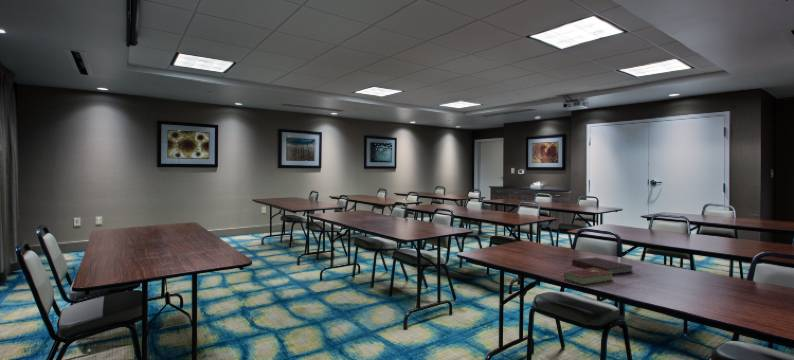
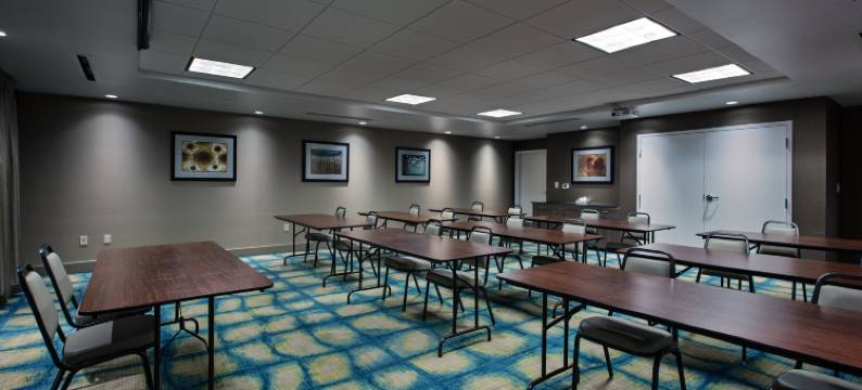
- notebook [571,256,634,275]
- hardcover book [563,268,614,286]
